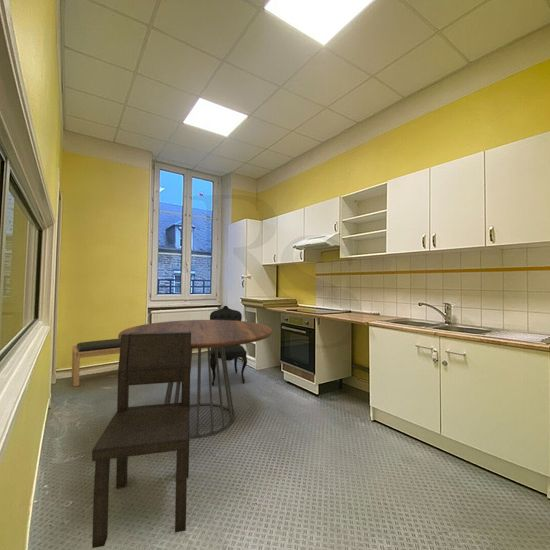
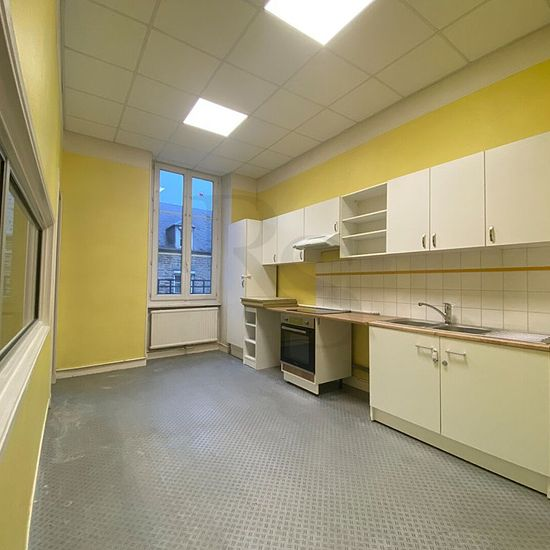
- bench [71,338,121,387]
- dining chair [91,331,192,549]
- dining table [117,319,273,439]
- dining chair [209,305,248,387]
